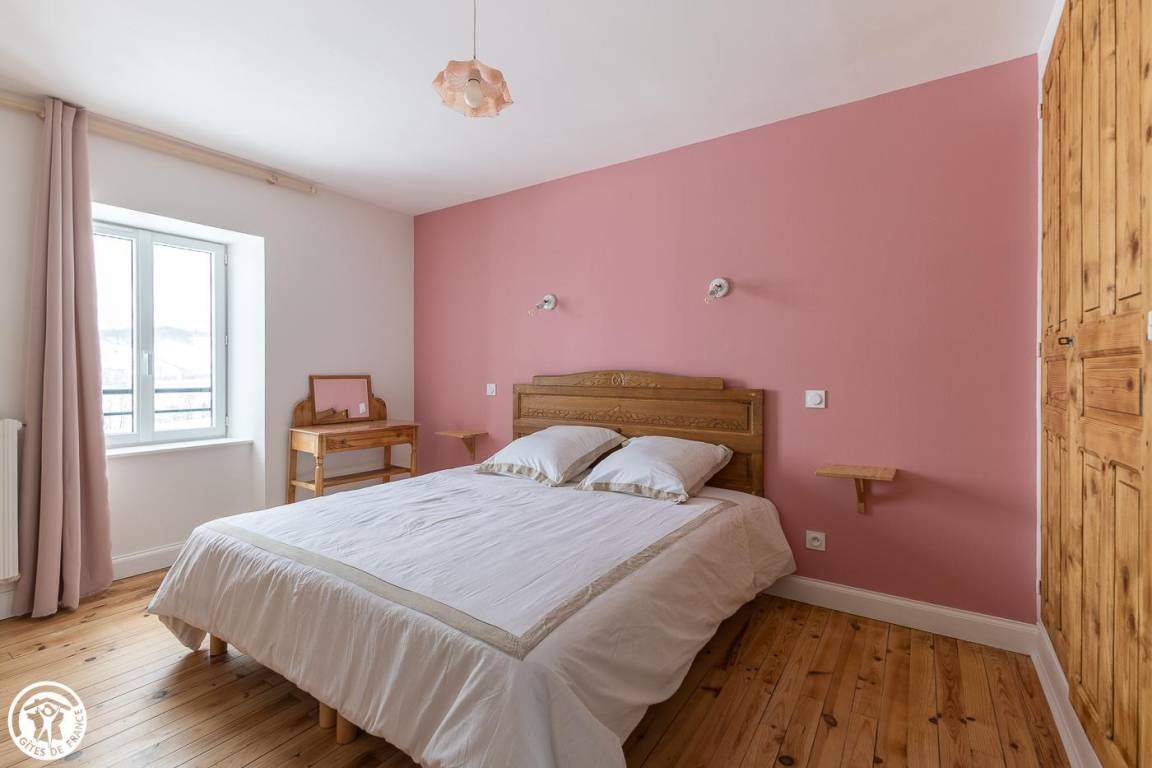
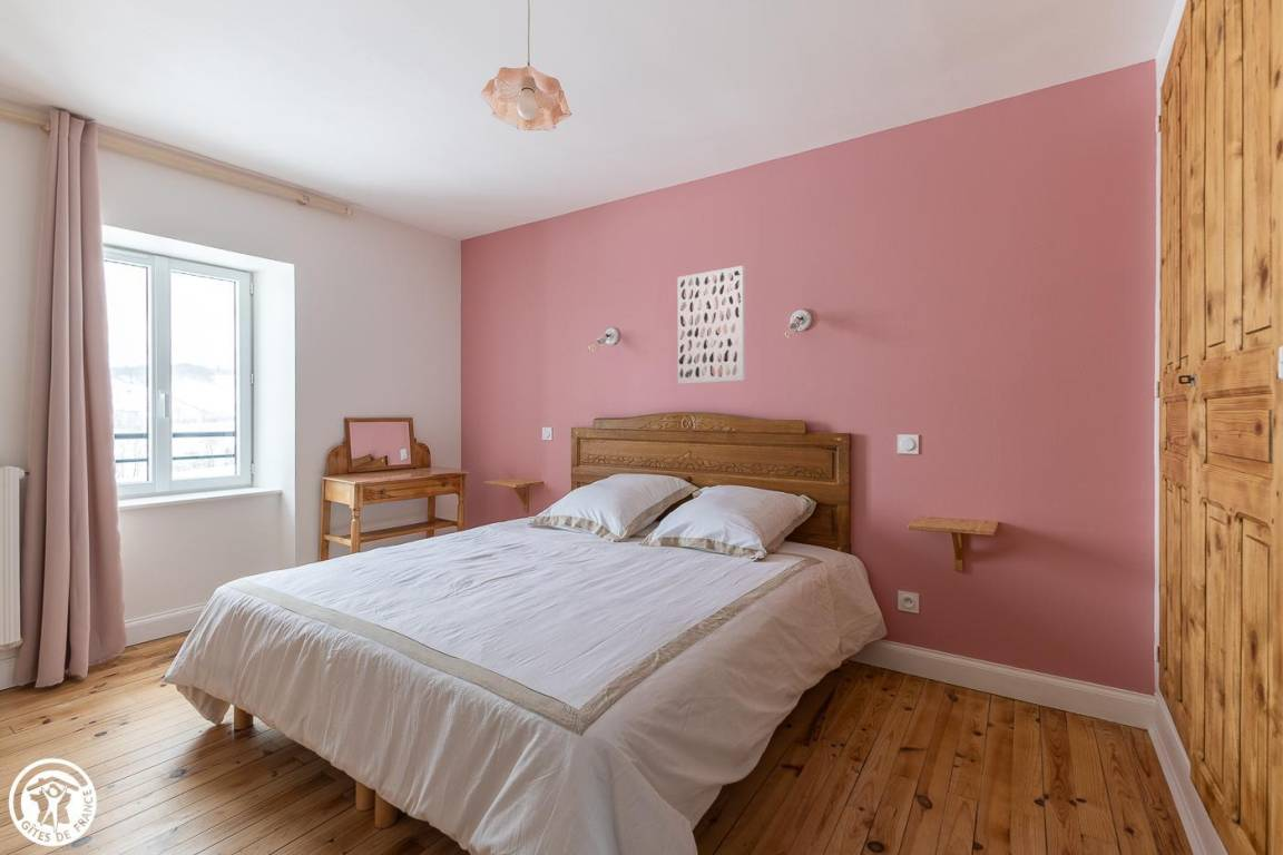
+ wall art [676,265,746,385]
